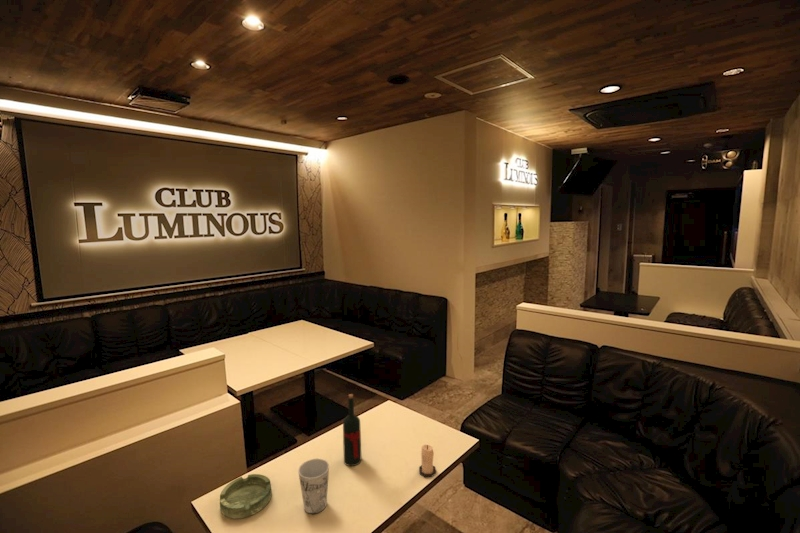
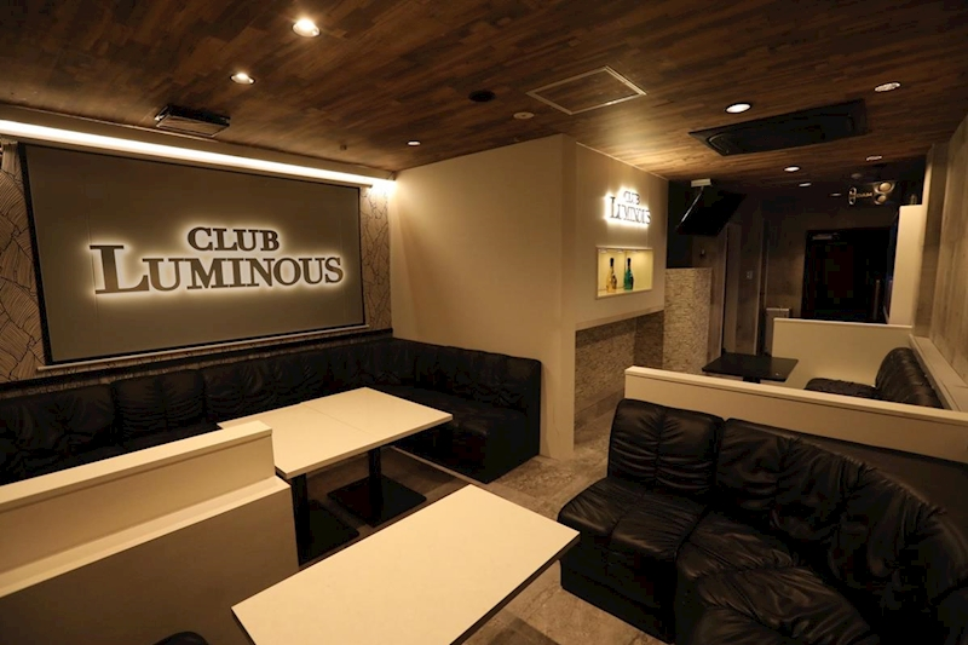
- candle [418,443,437,478]
- cup [297,458,330,515]
- wine bottle [342,393,363,467]
- ashtray [219,473,273,520]
